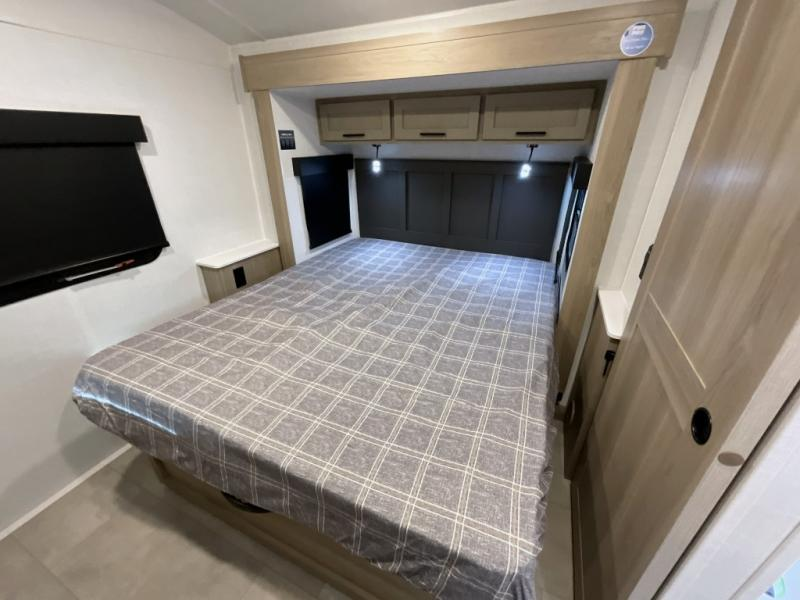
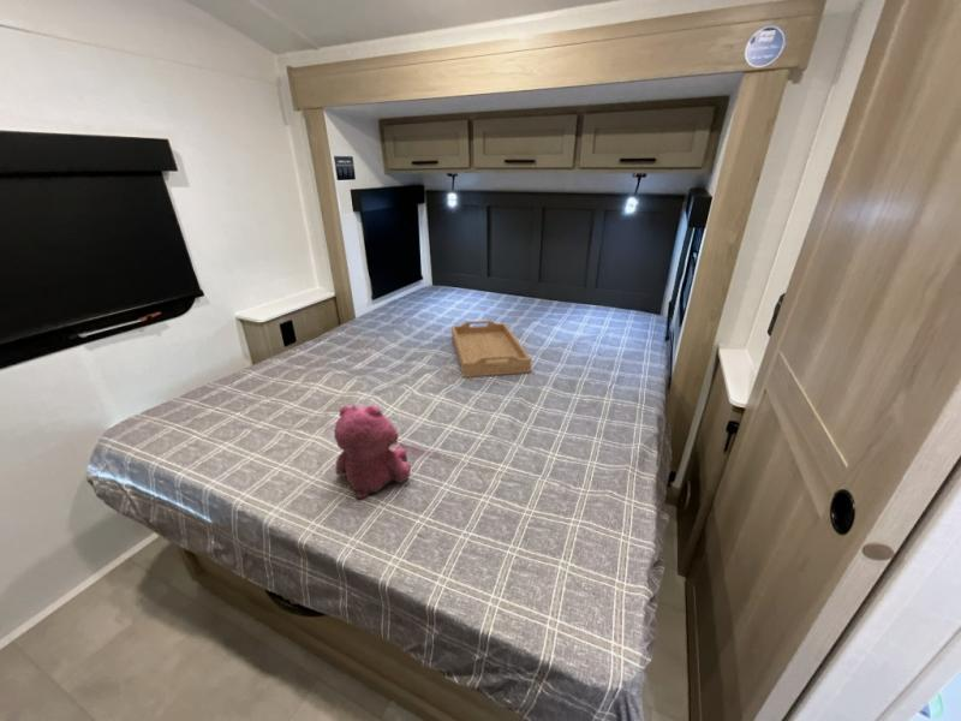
+ serving tray [450,320,532,379]
+ teddy bear [333,403,412,500]
